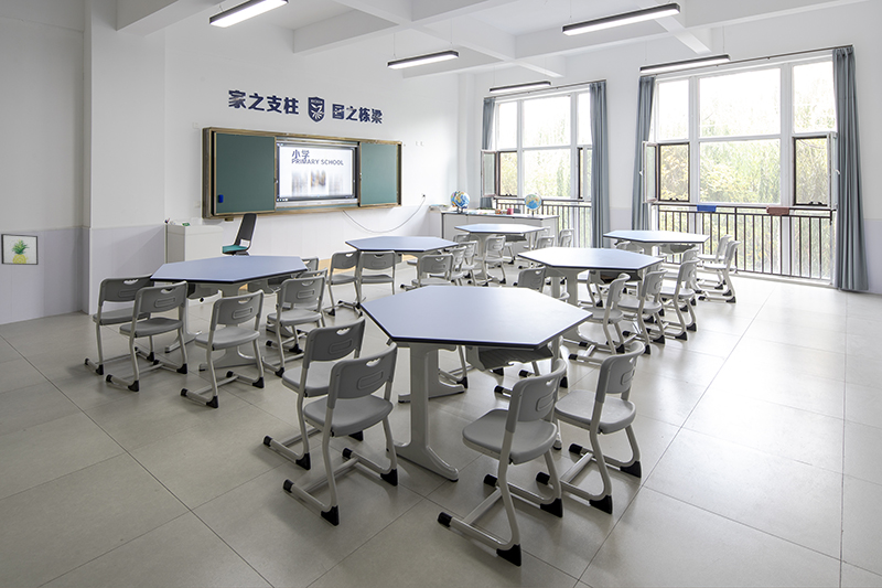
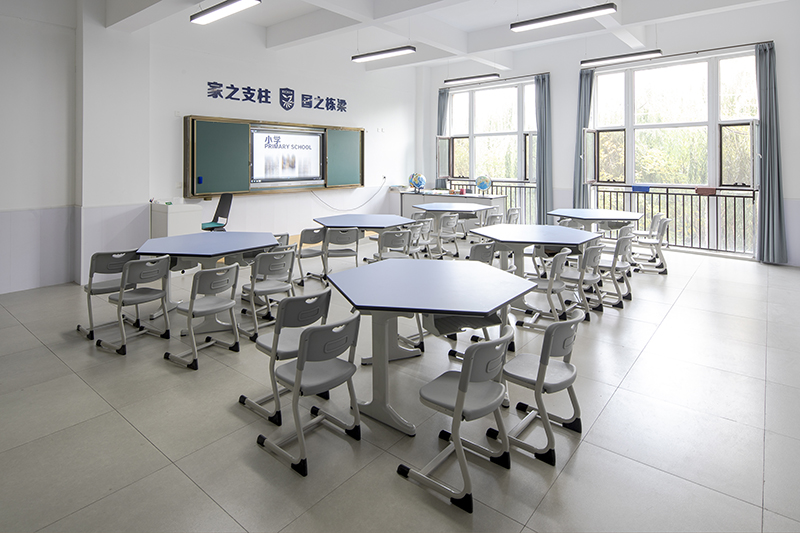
- wall art [0,233,40,266]
